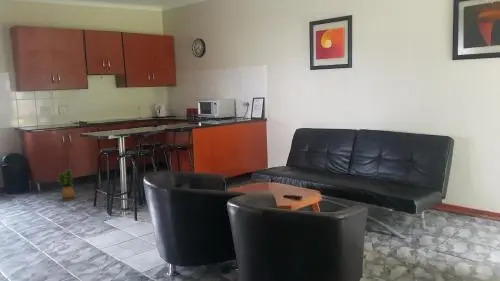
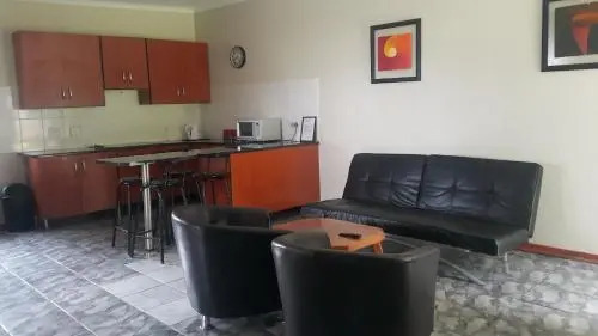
- potted plant [56,169,76,202]
